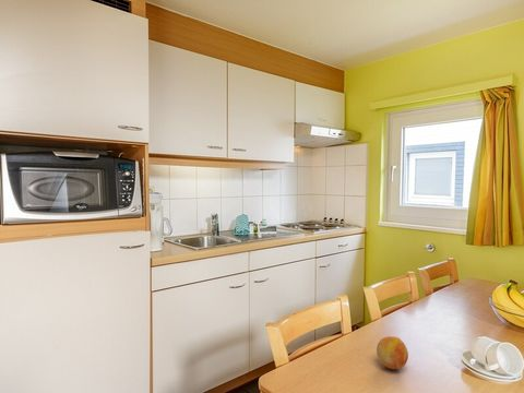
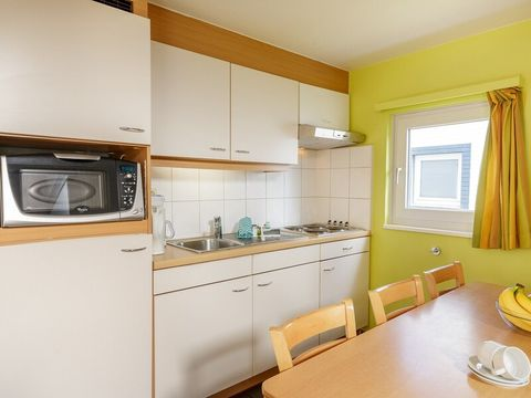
- fruit [376,335,409,370]
